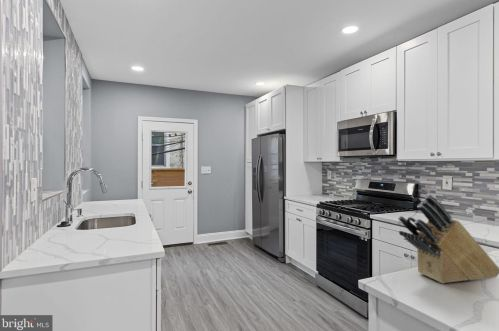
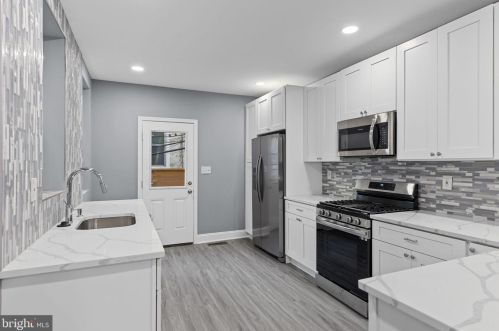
- knife block [397,194,499,284]
